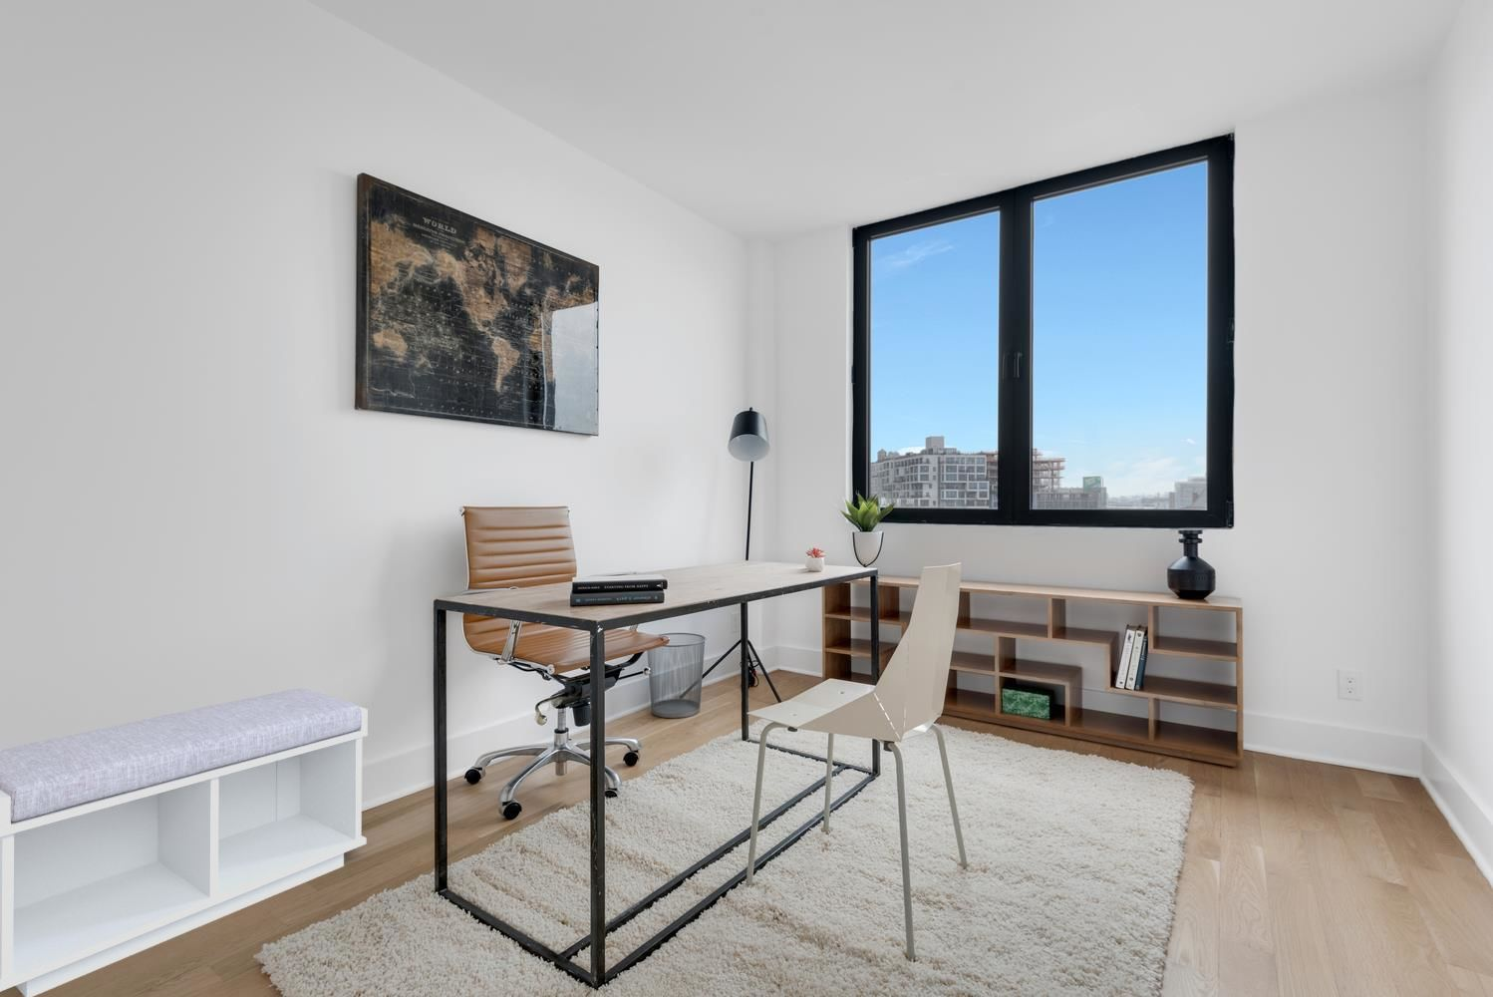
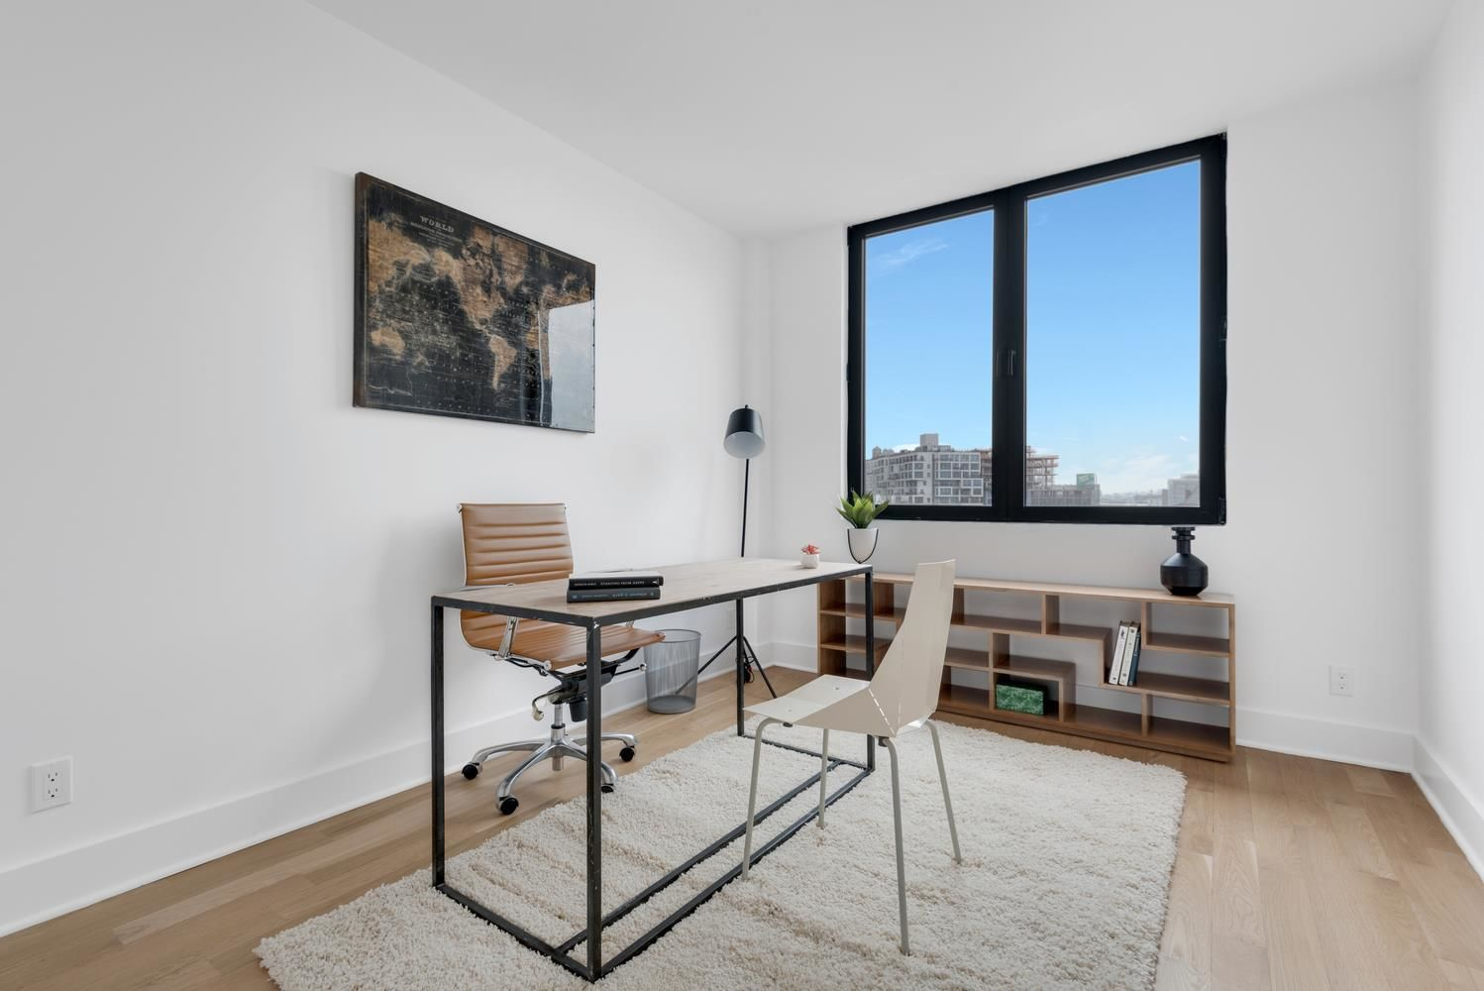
- bench [0,687,368,997]
